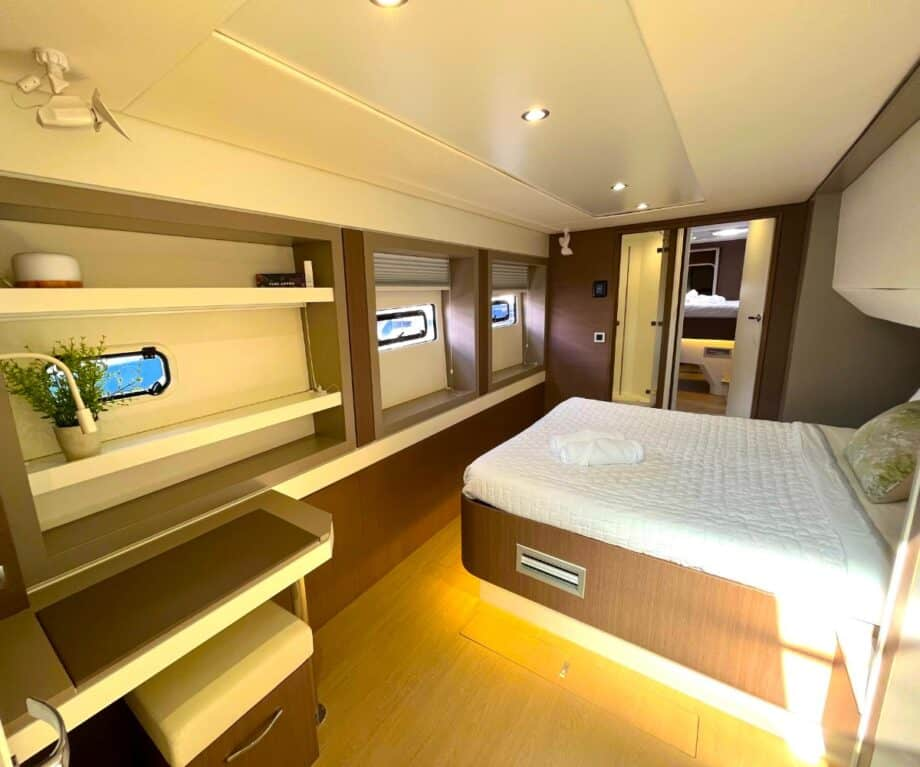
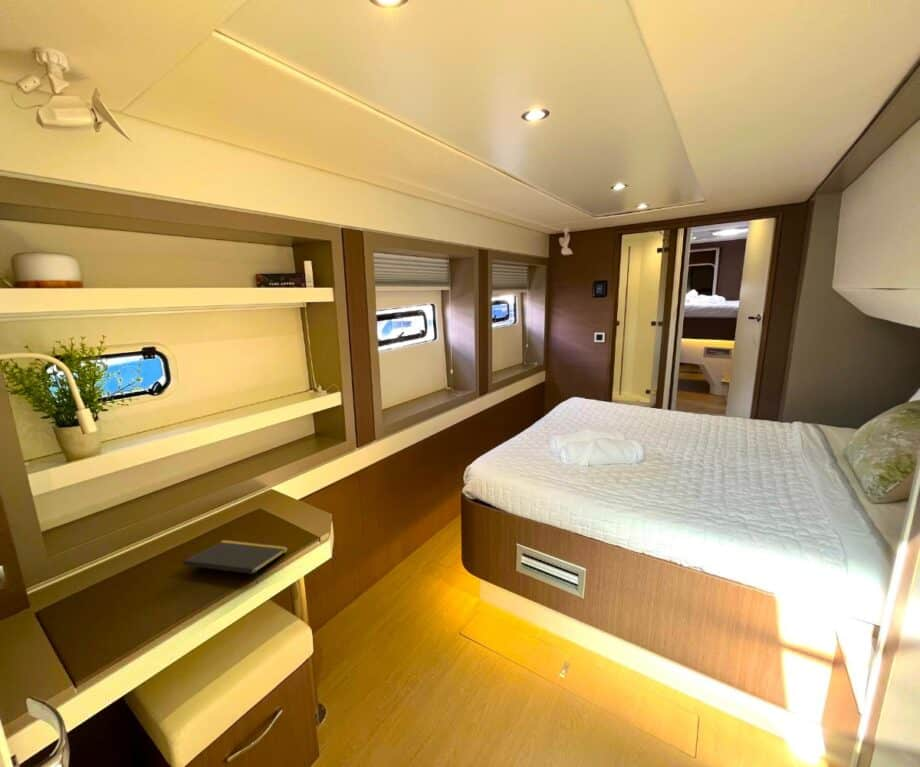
+ notepad [182,538,290,584]
